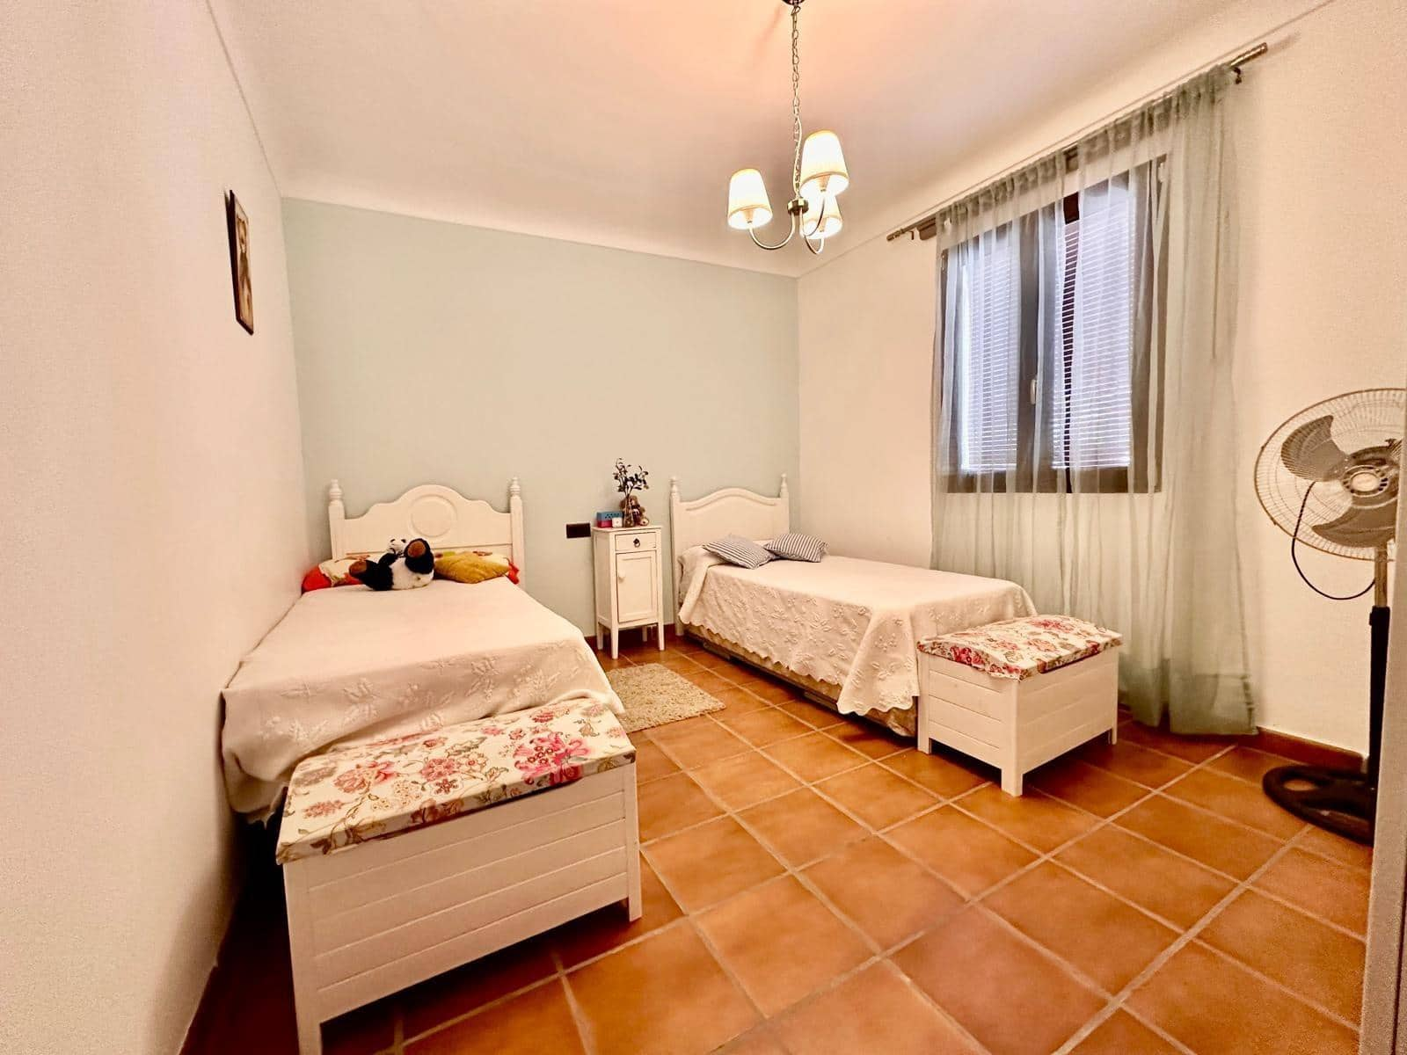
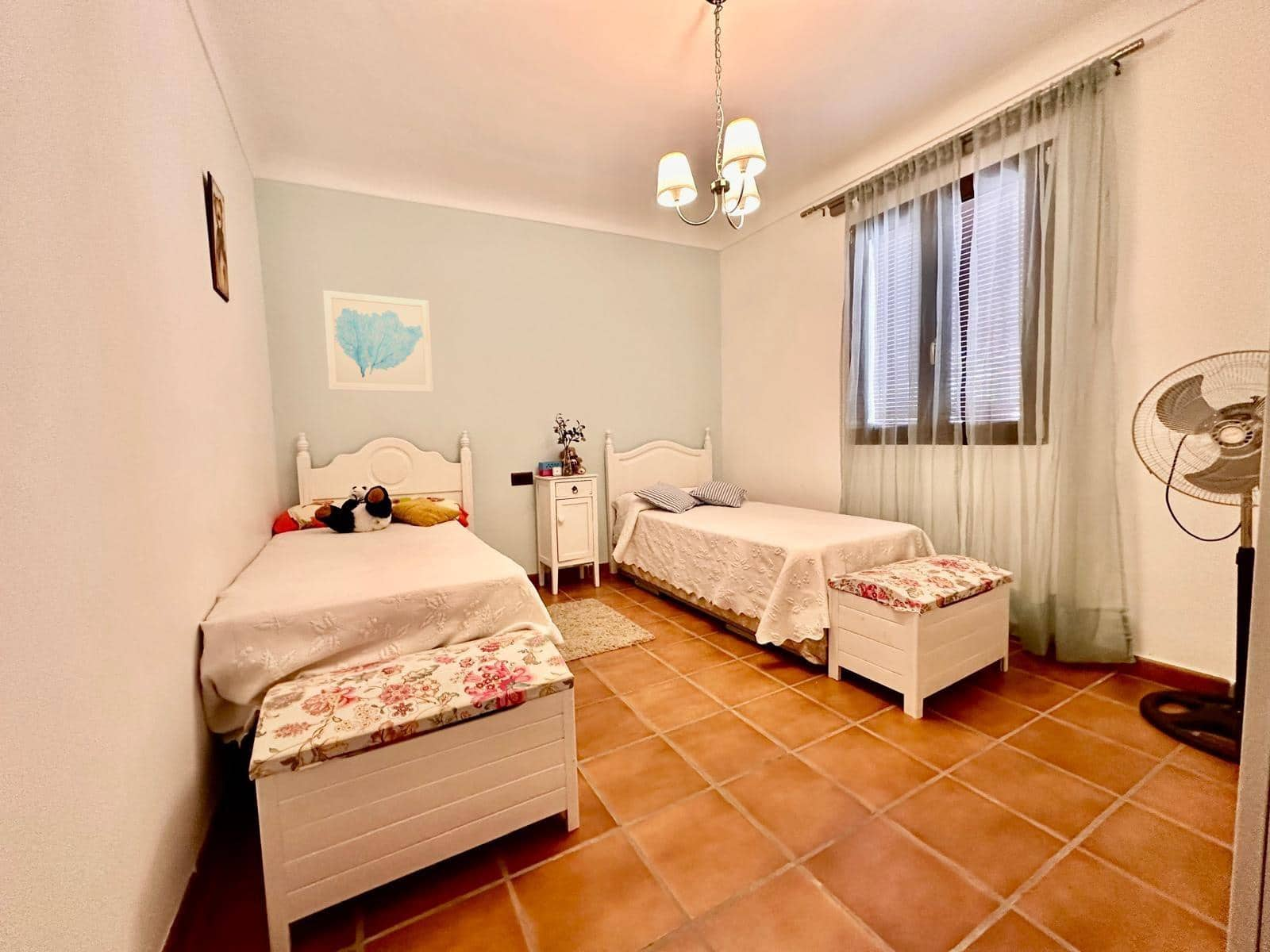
+ wall art [322,290,434,393]
